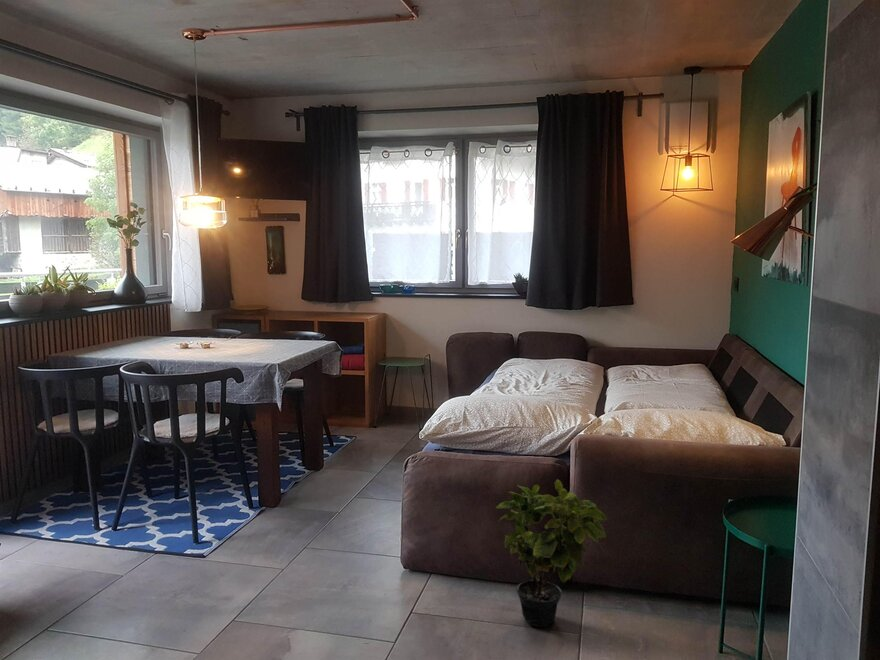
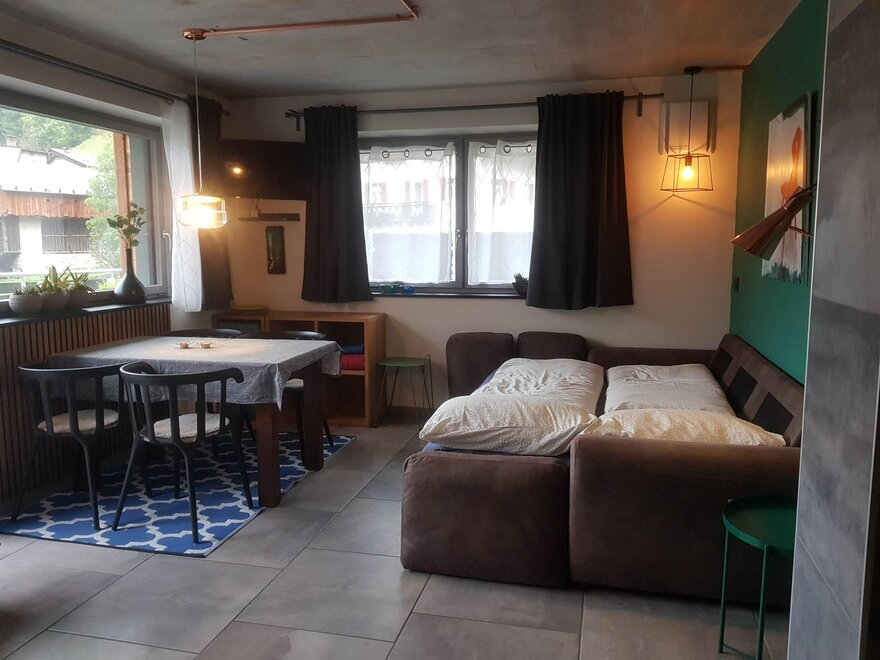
- potted plant [495,478,608,628]
